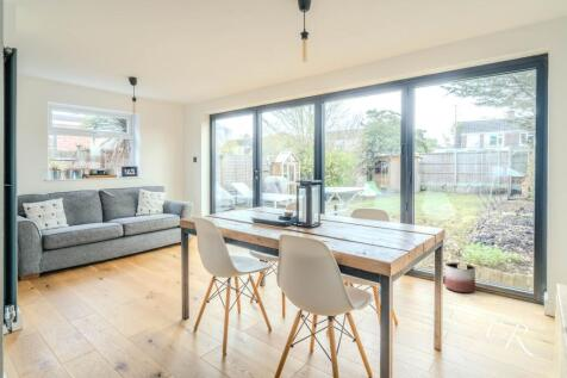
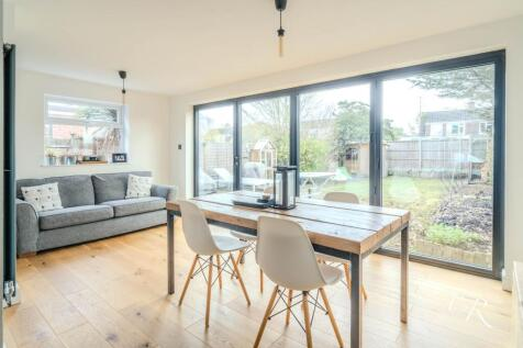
- planter [444,261,476,293]
